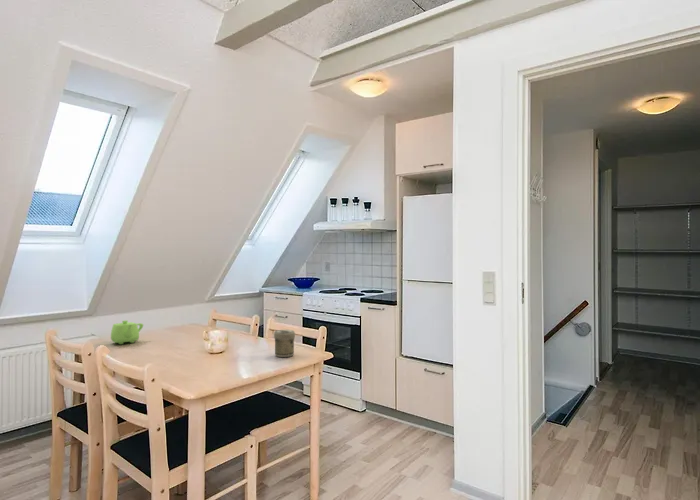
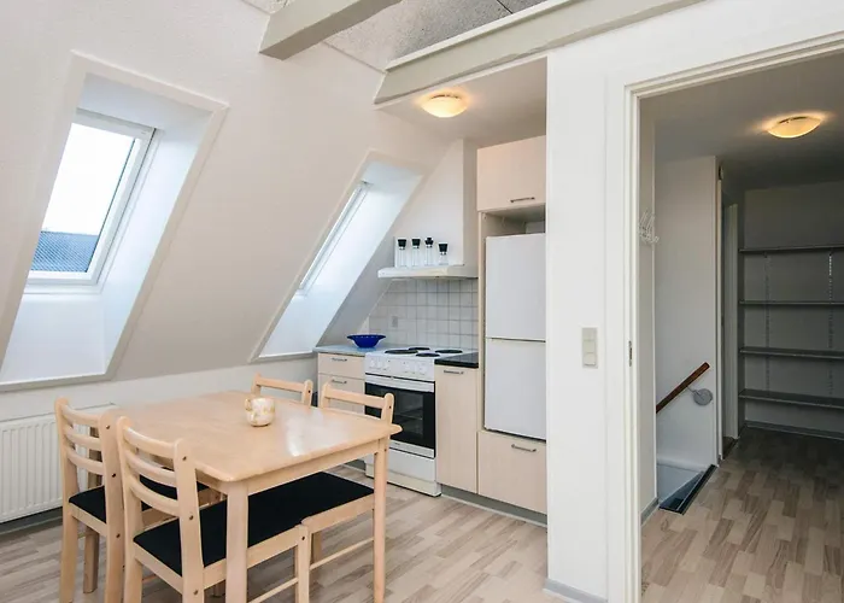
- jar [273,329,296,358]
- teapot [110,319,144,345]
